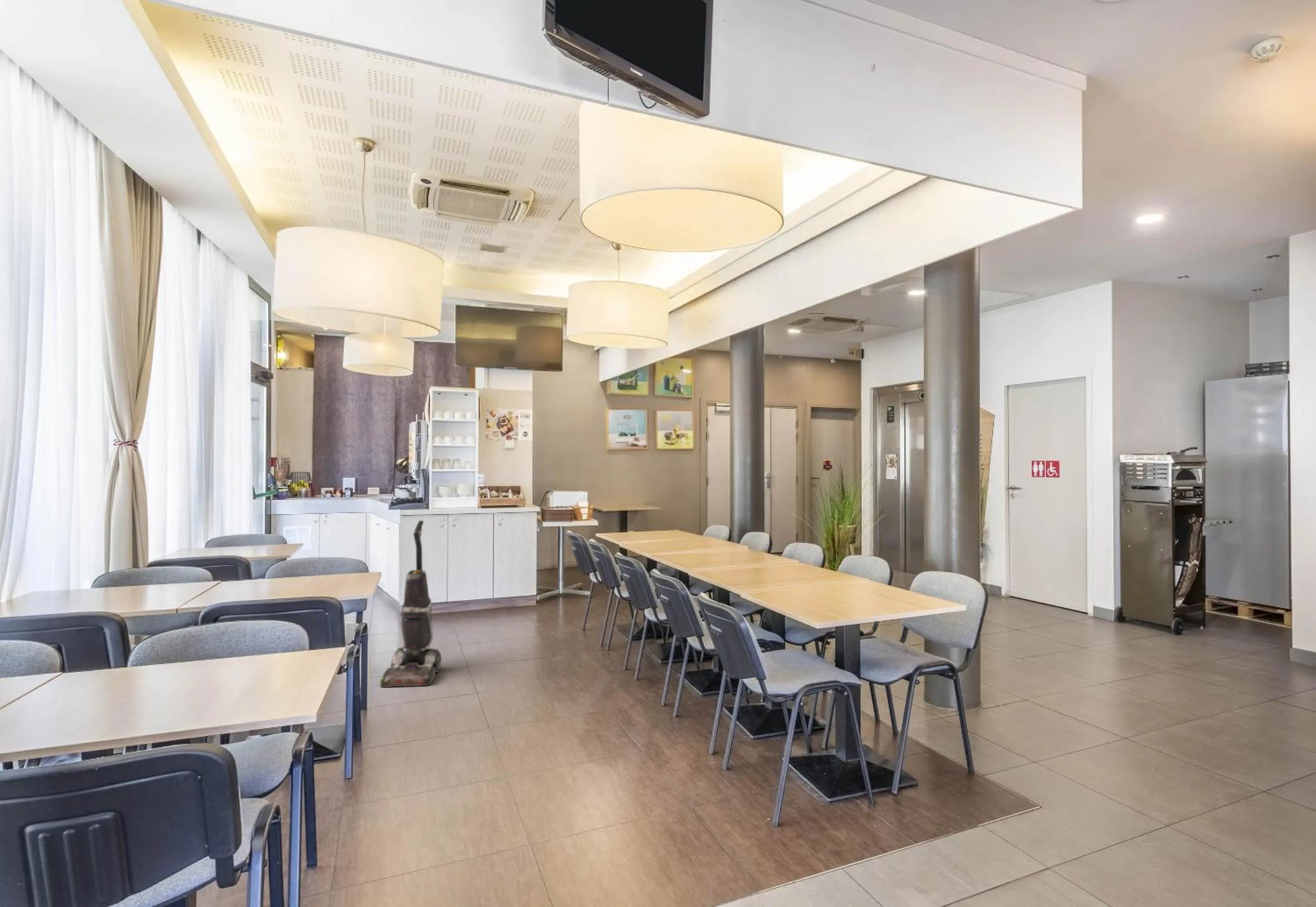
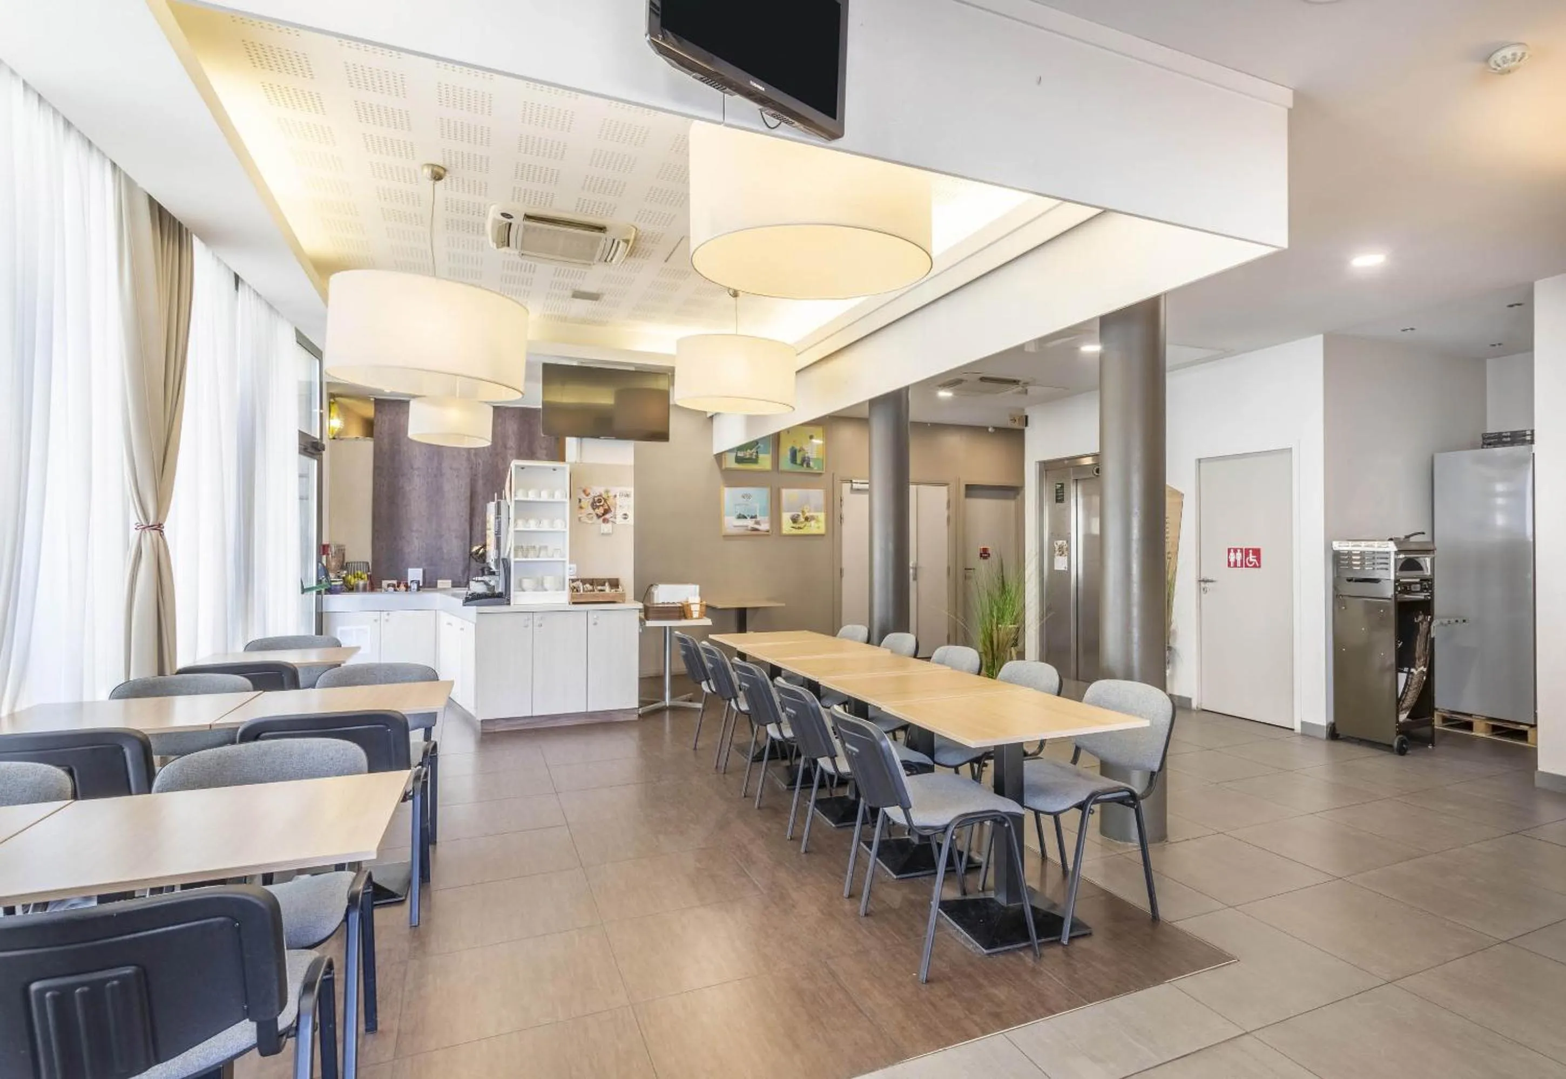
- vacuum cleaner [380,520,442,687]
